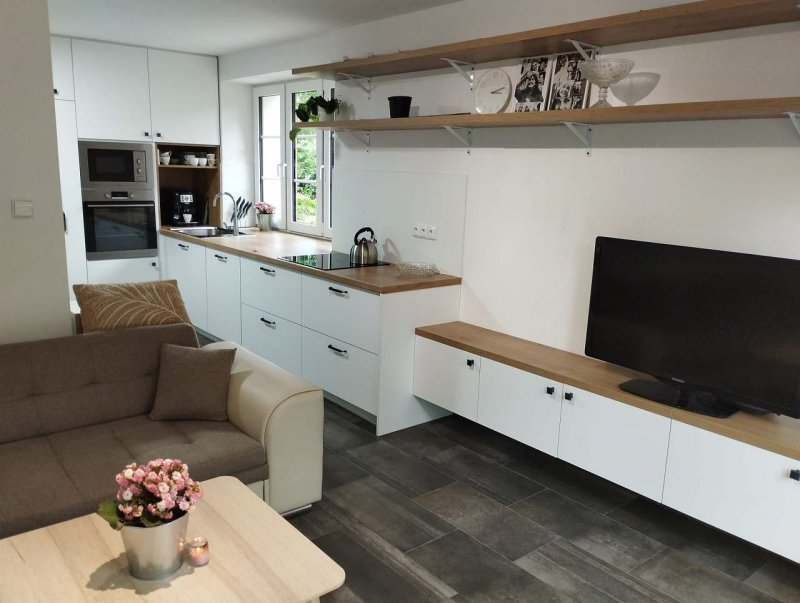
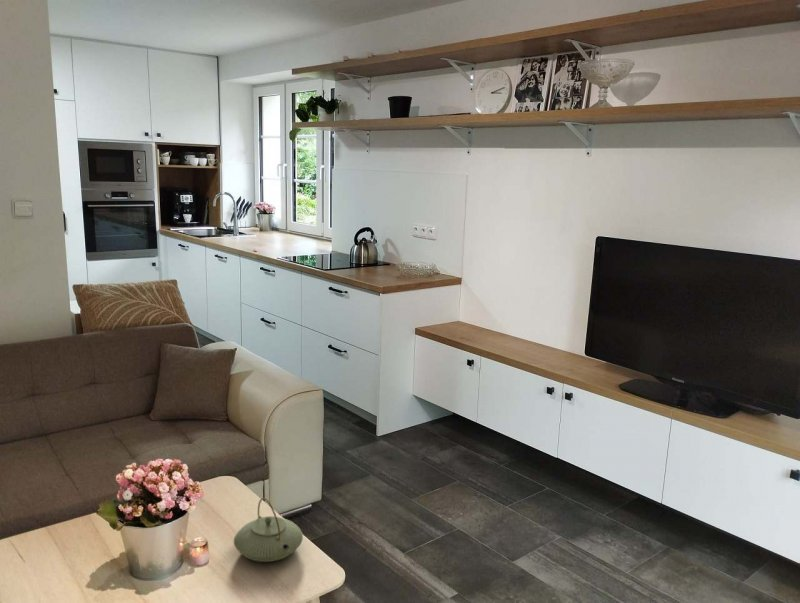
+ teapot [233,497,304,563]
